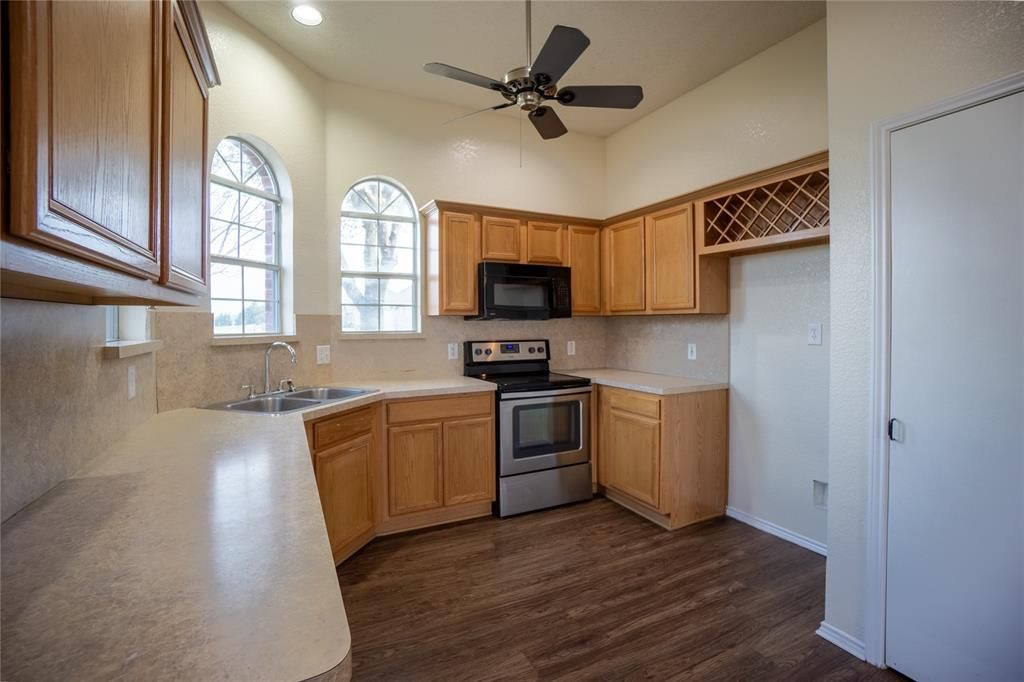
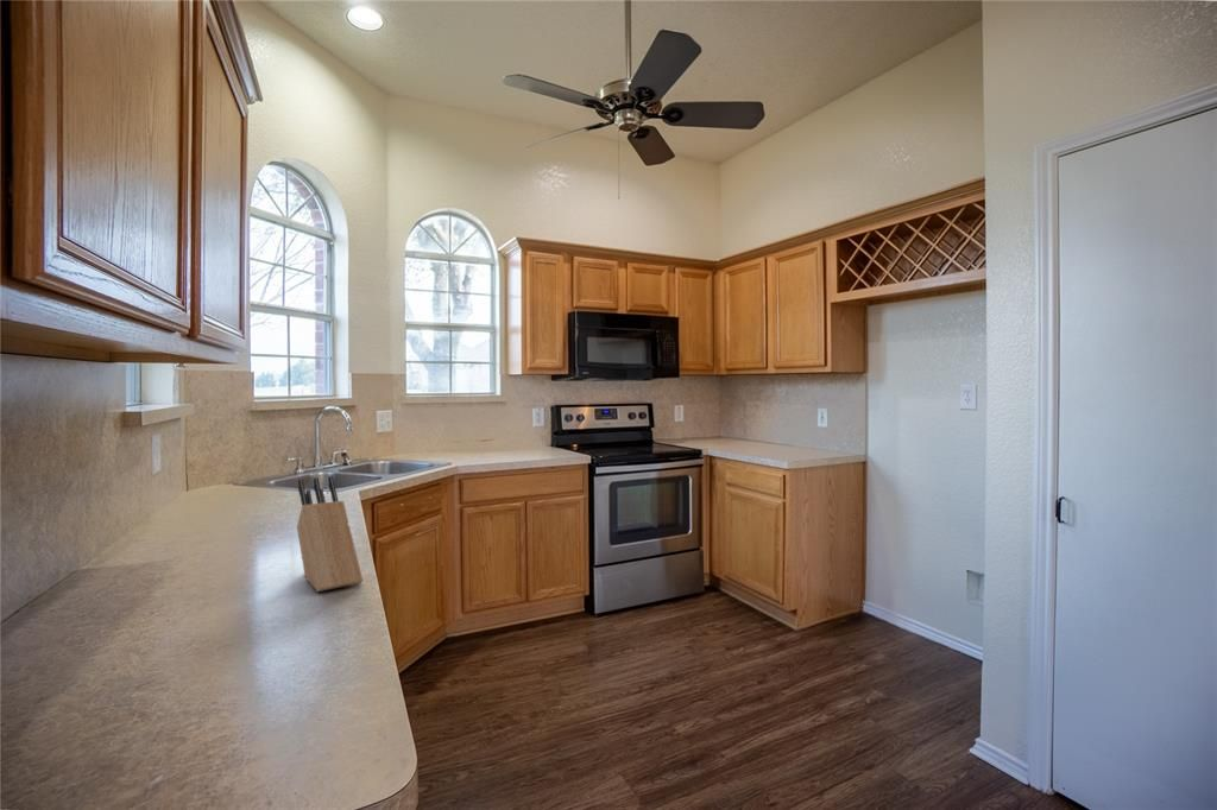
+ knife block [296,475,364,593]
